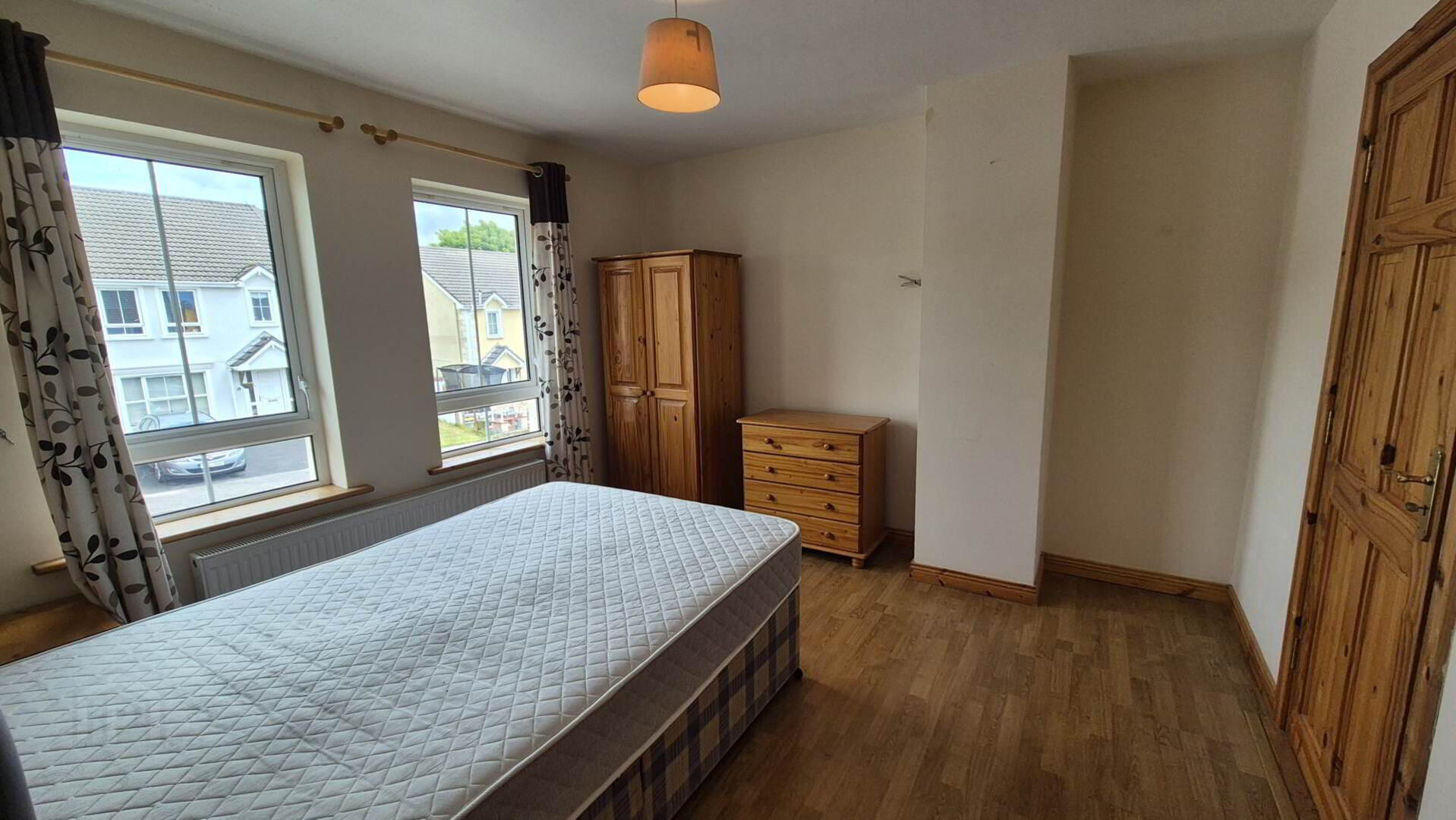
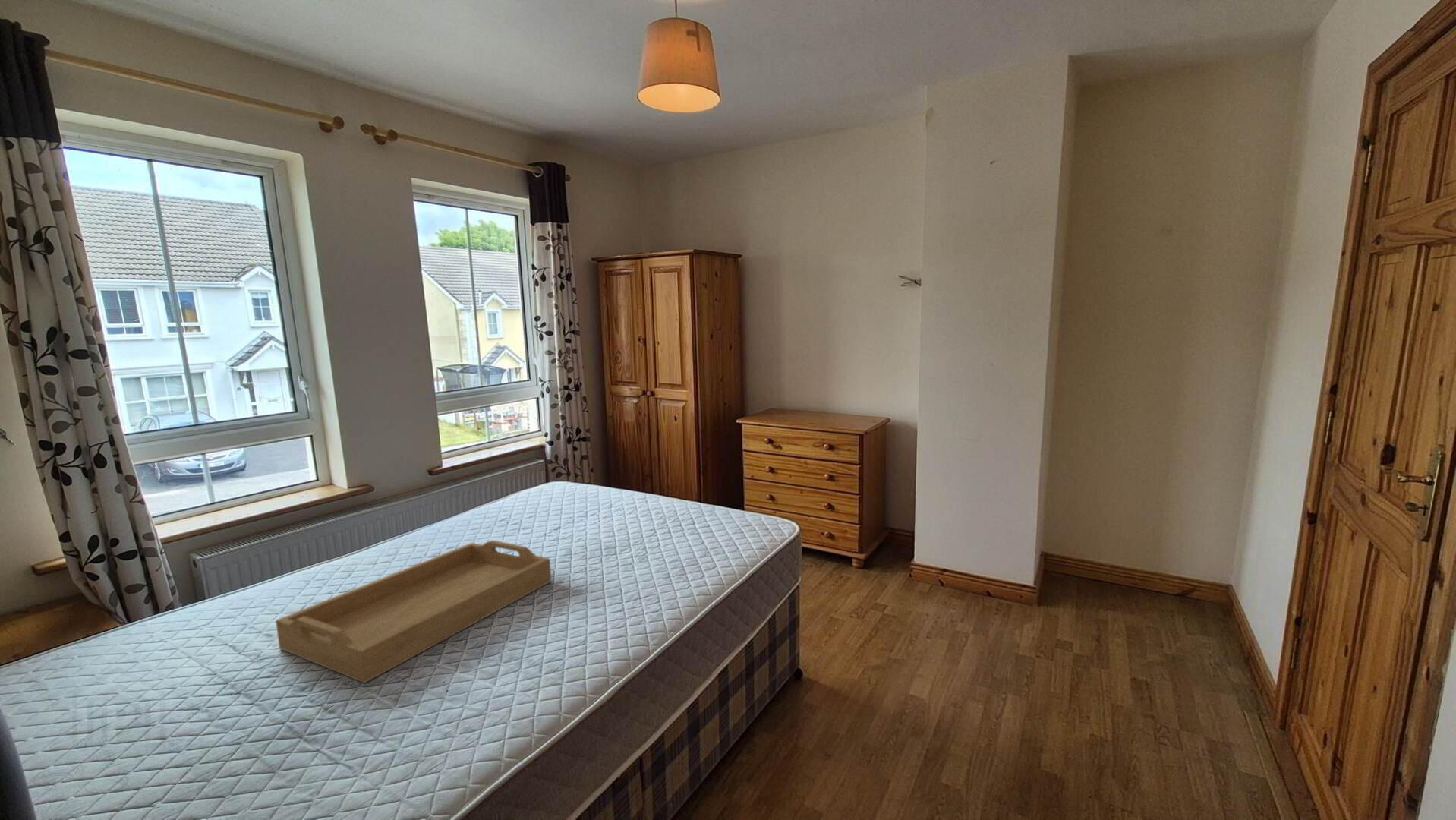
+ serving tray [275,540,552,684]
